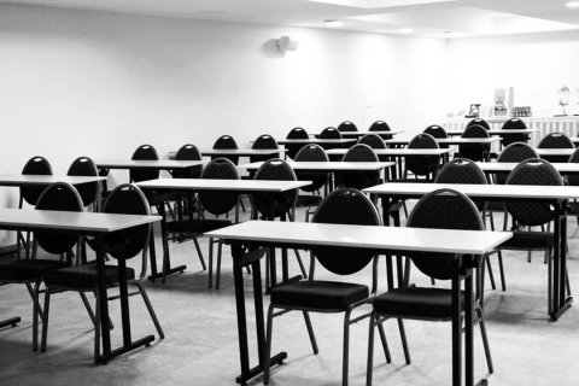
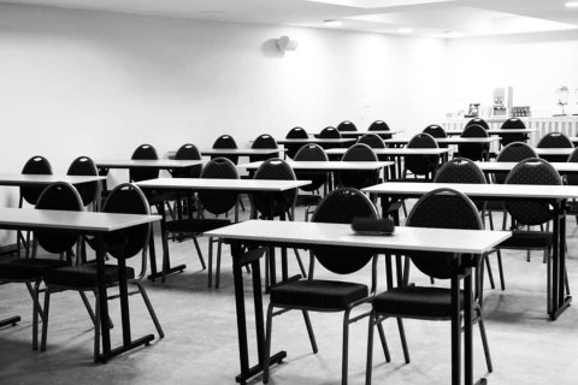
+ pencil case [349,213,396,236]
